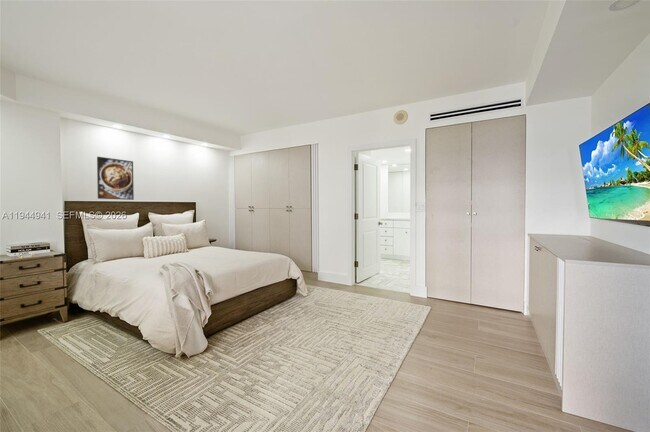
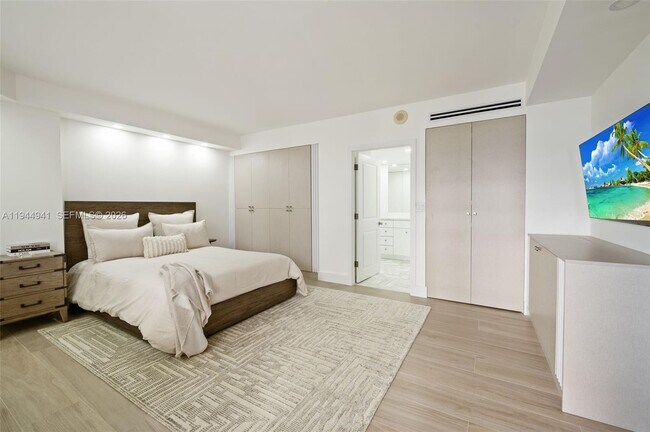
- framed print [96,156,135,201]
